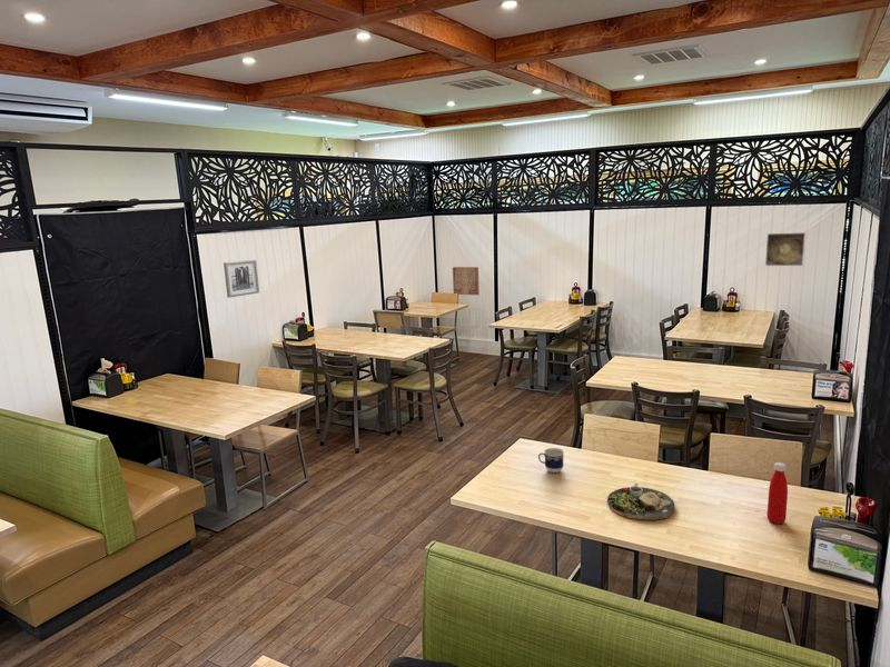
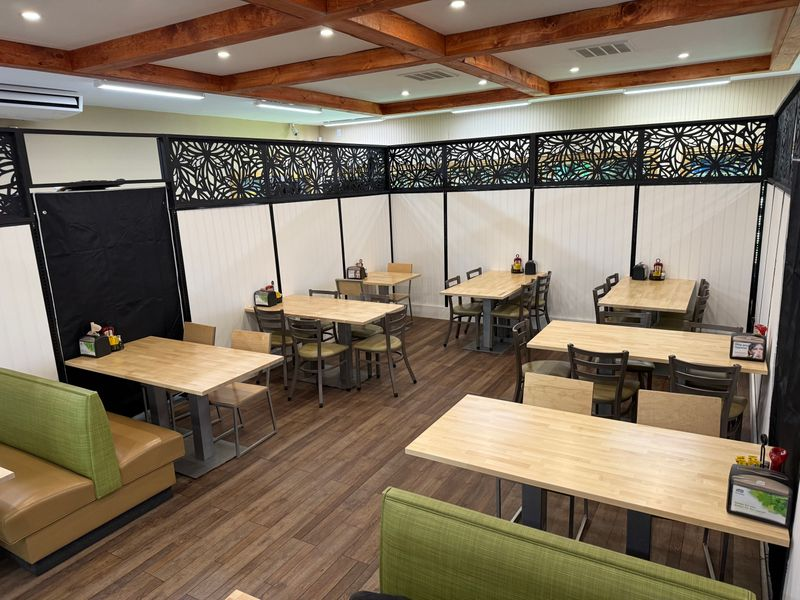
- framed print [764,231,807,267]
- cup [537,447,565,474]
- dinner plate [606,482,675,521]
- wall art [452,266,481,296]
- bottle [767,461,789,525]
- wall art [222,259,260,299]
